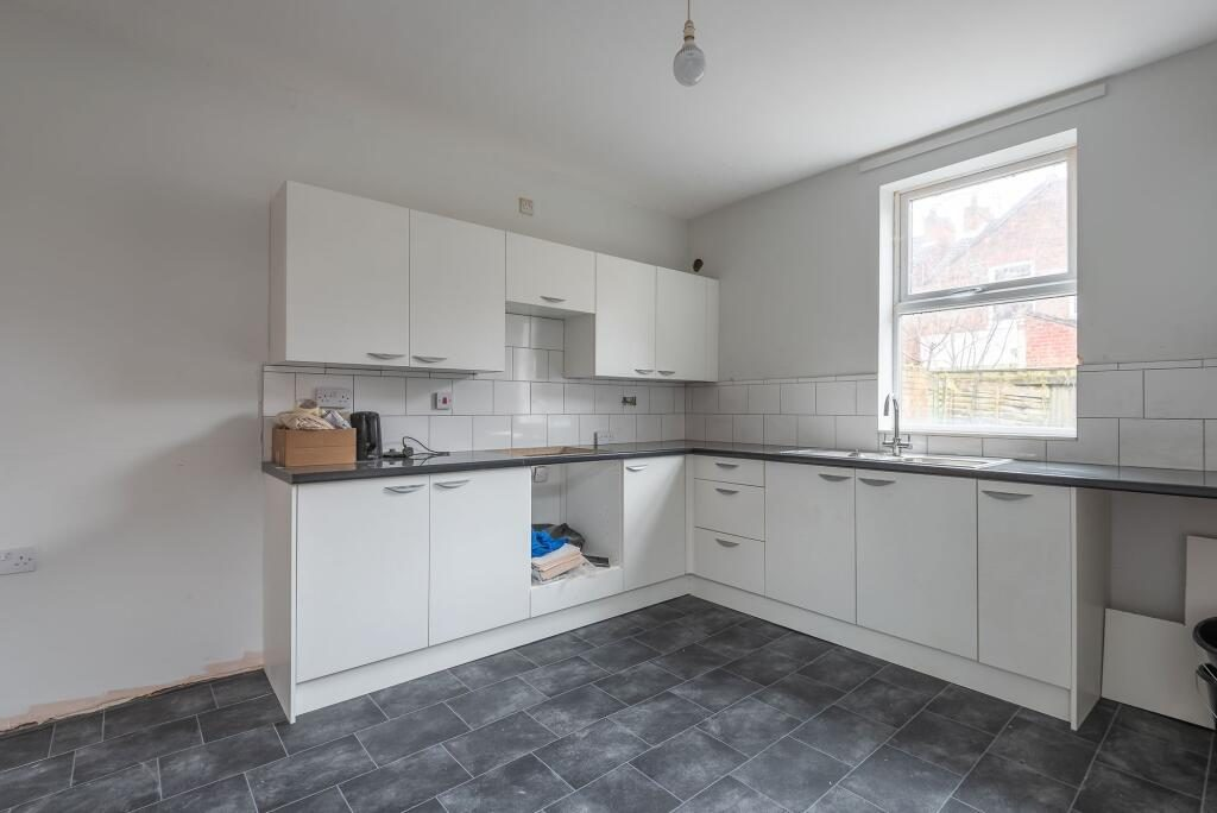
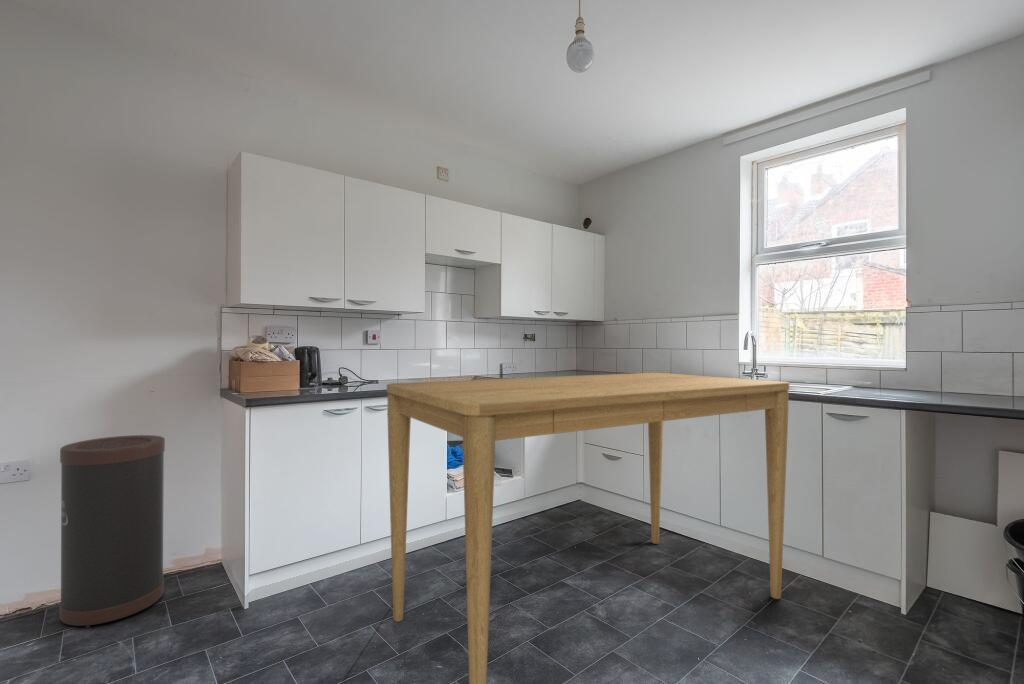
+ trash can [58,434,166,629]
+ dining table [386,372,790,684]
